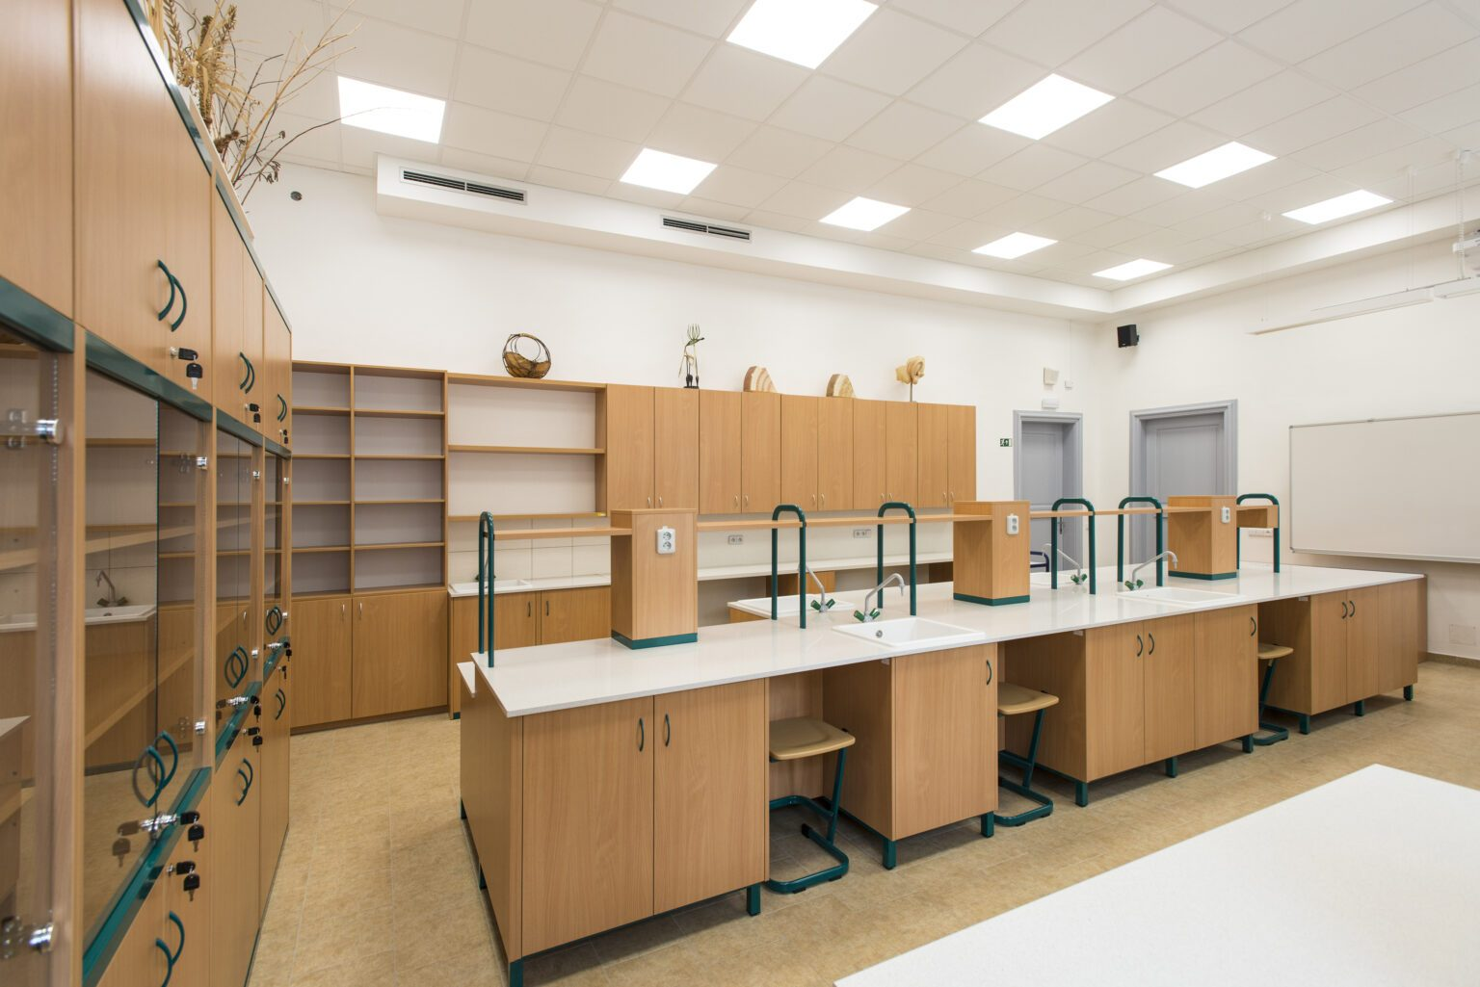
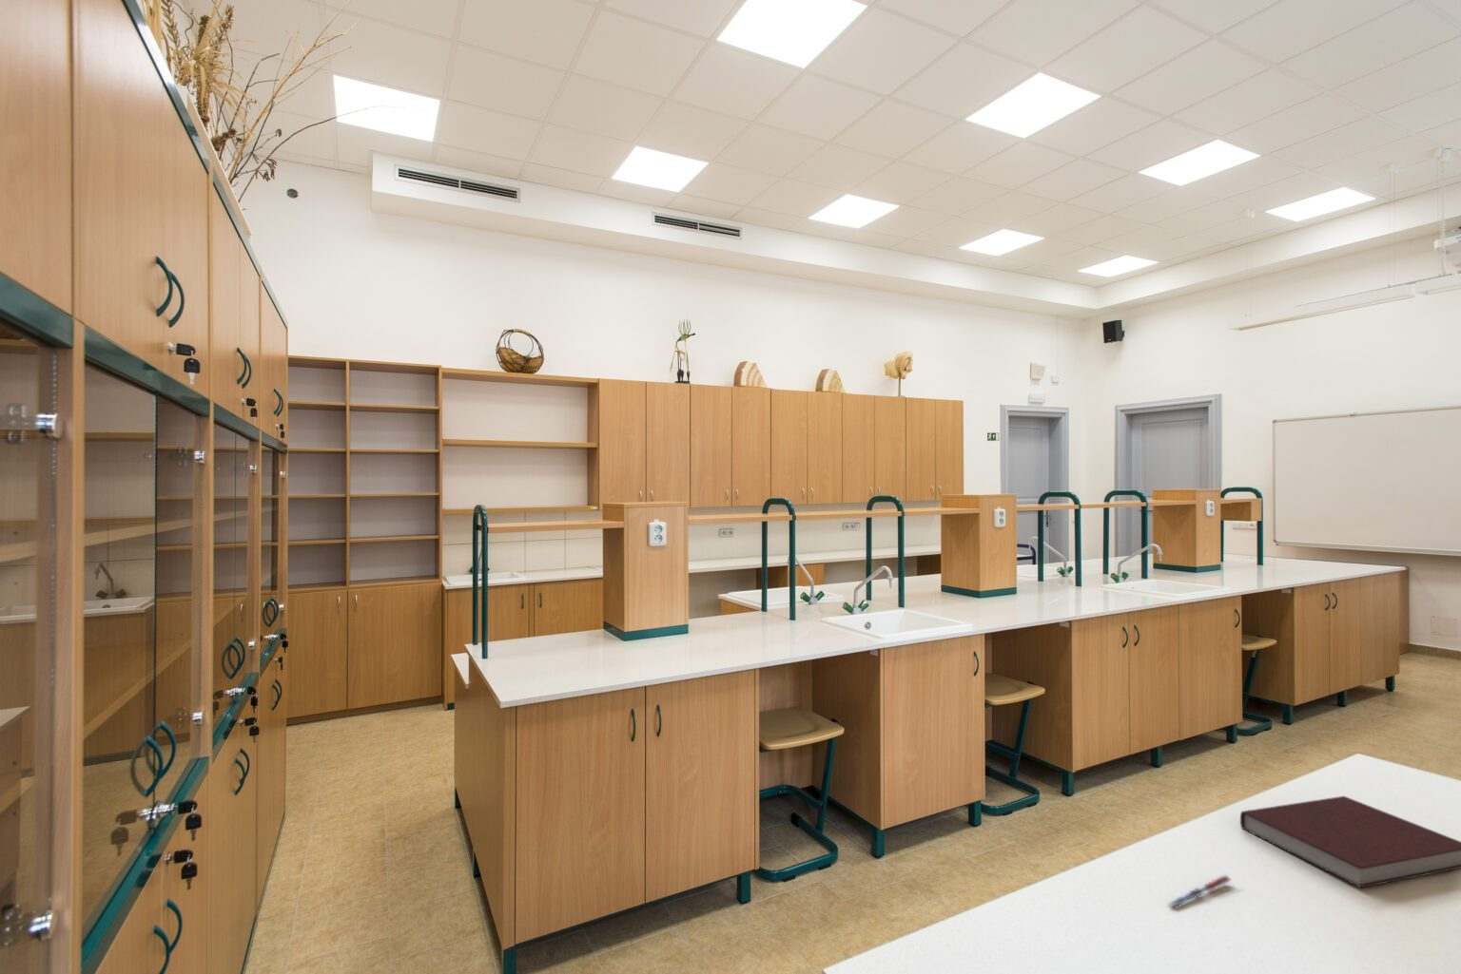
+ pen [1166,875,1231,910]
+ notebook [1239,796,1461,888]
